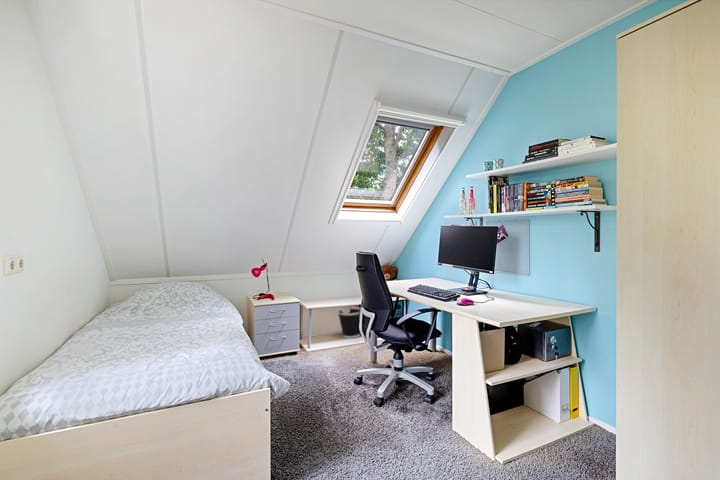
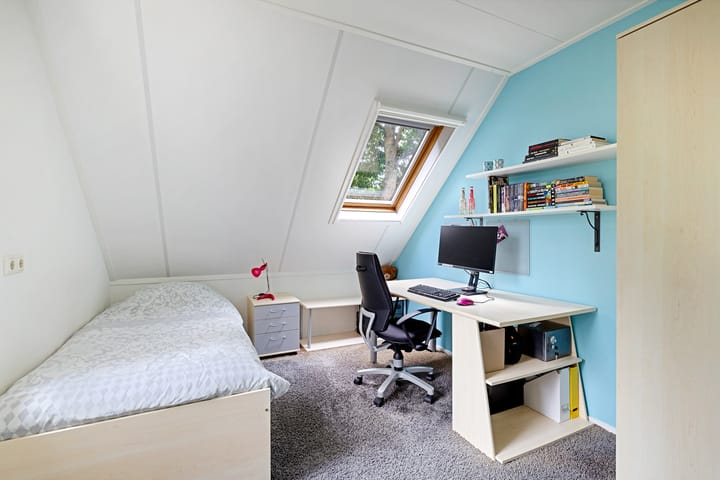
- wastebasket [336,306,361,339]
